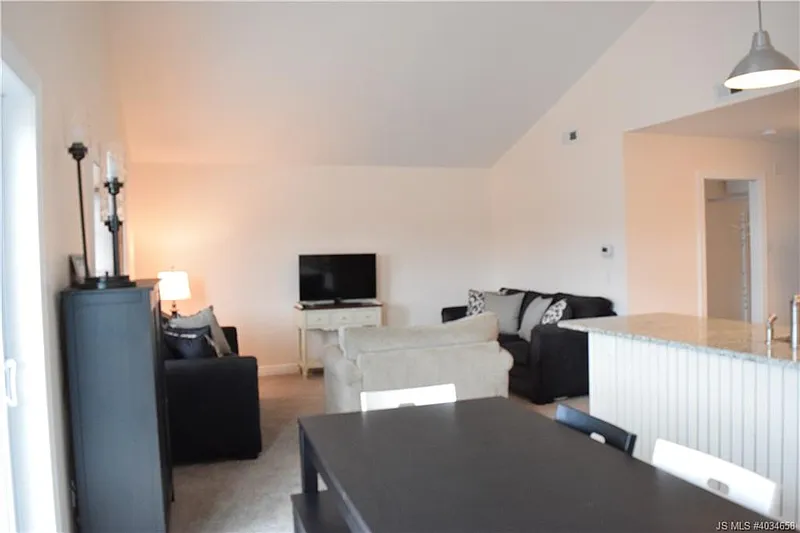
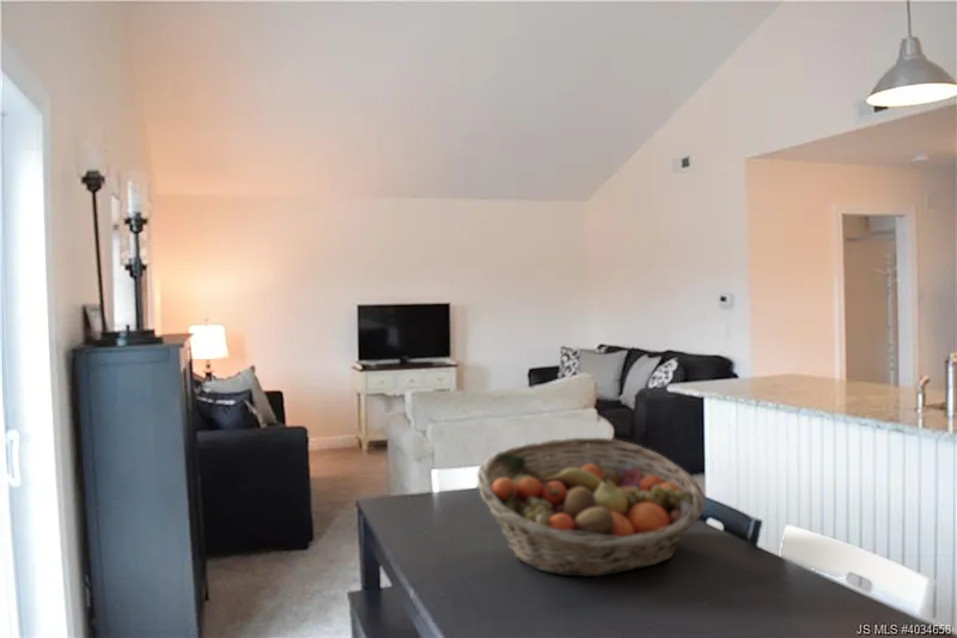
+ fruit basket [476,436,707,578]
